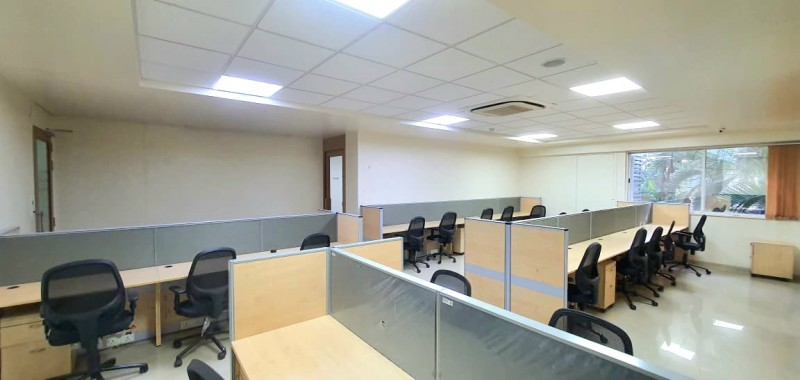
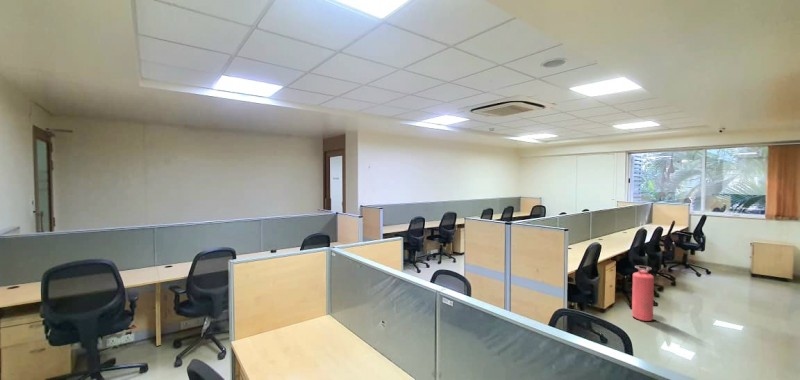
+ fire extinguisher [631,265,655,322]
